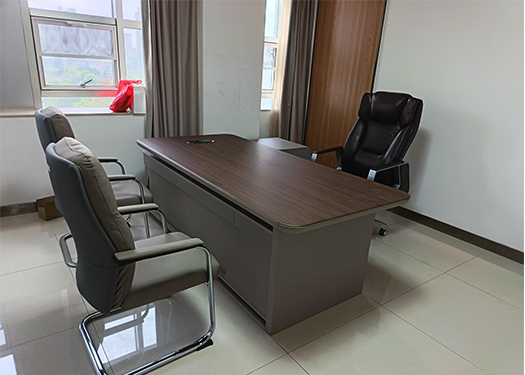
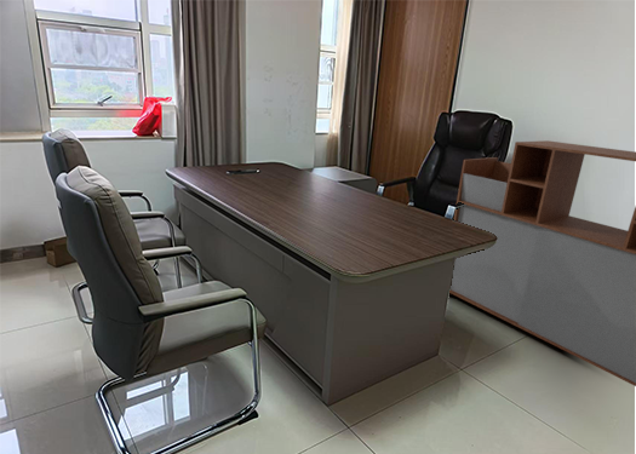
+ storage cabinet [448,139,636,387]
